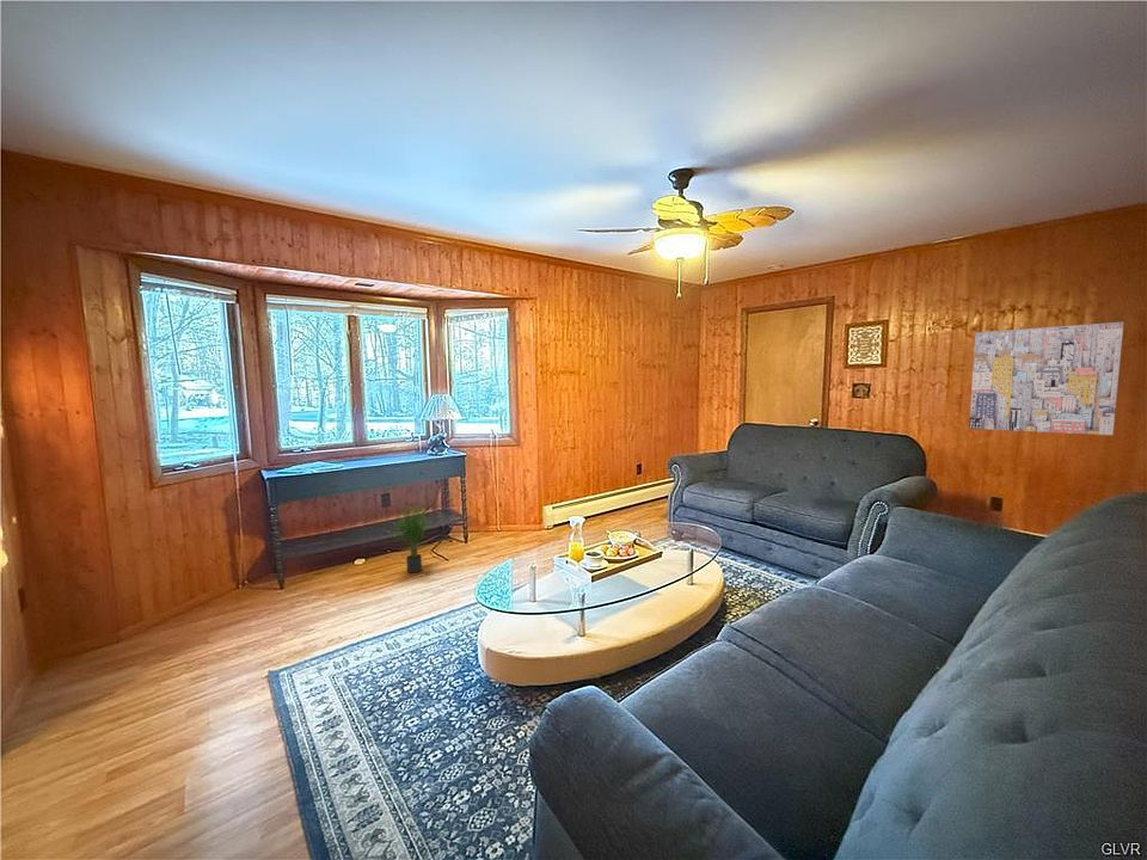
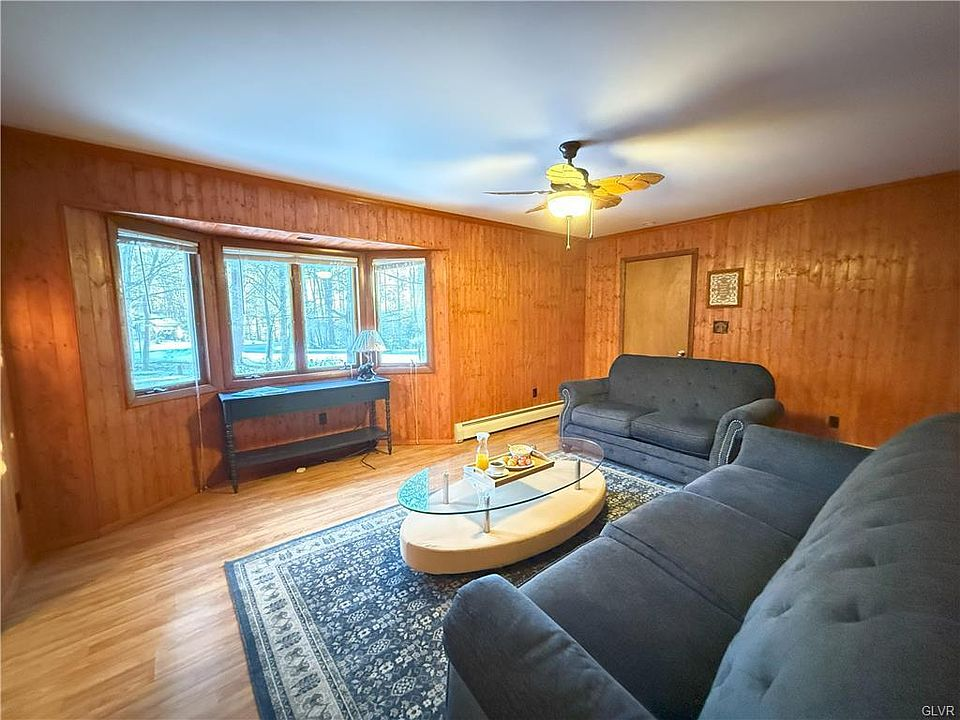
- wall art [968,321,1124,436]
- potted plant [385,499,433,573]
